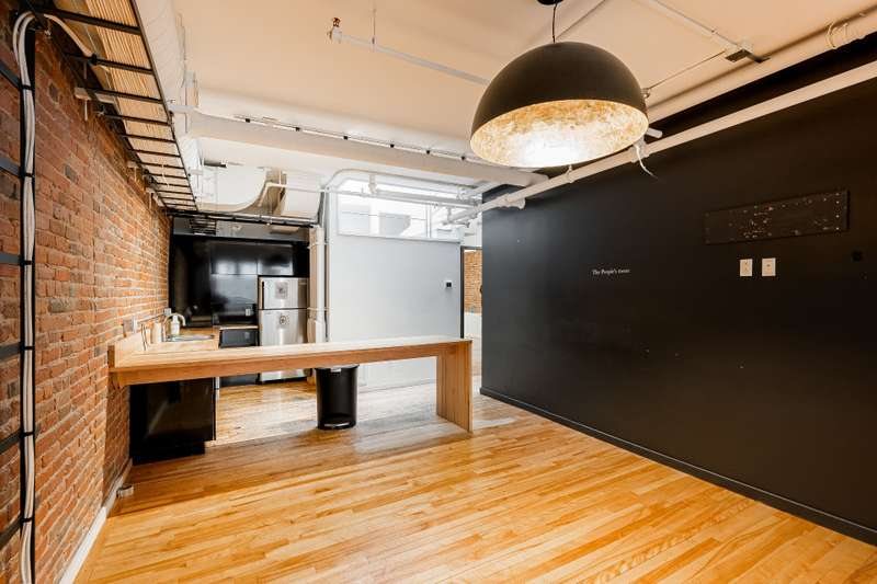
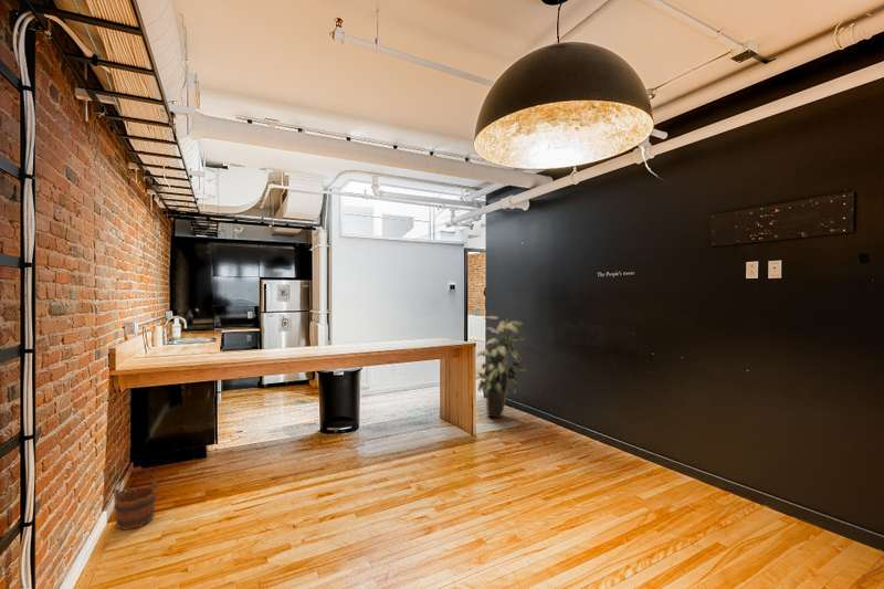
+ indoor plant [475,315,528,419]
+ wooden bucket [112,465,159,530]
